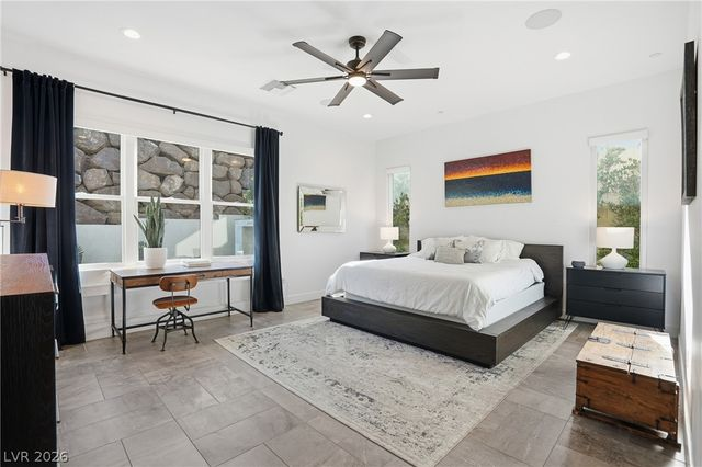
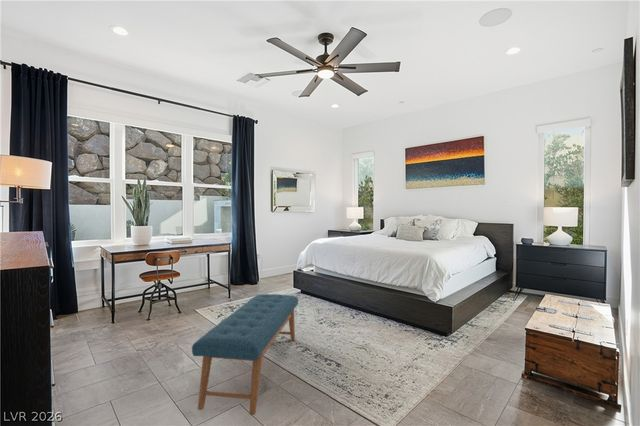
+ bench [191,293,299,416]
